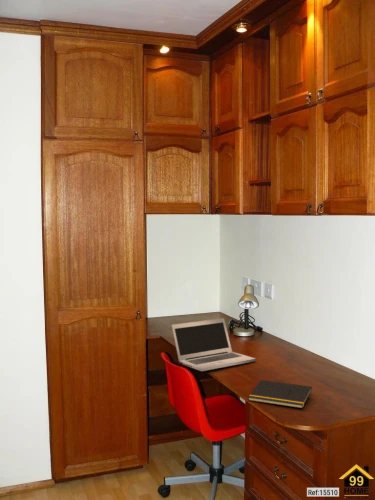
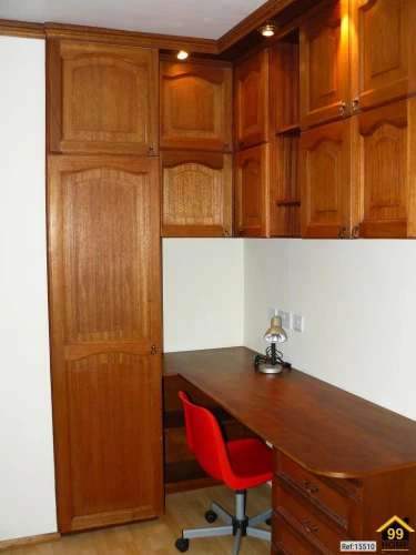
- laptop [170,317,257,372]
- notepad [247,379,313,409]
